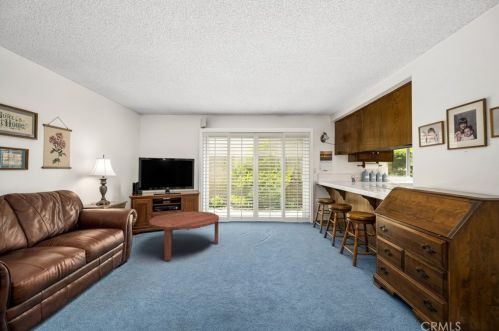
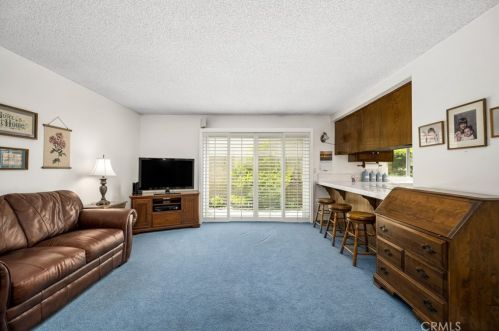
- coffee table [148,210,220,262]
